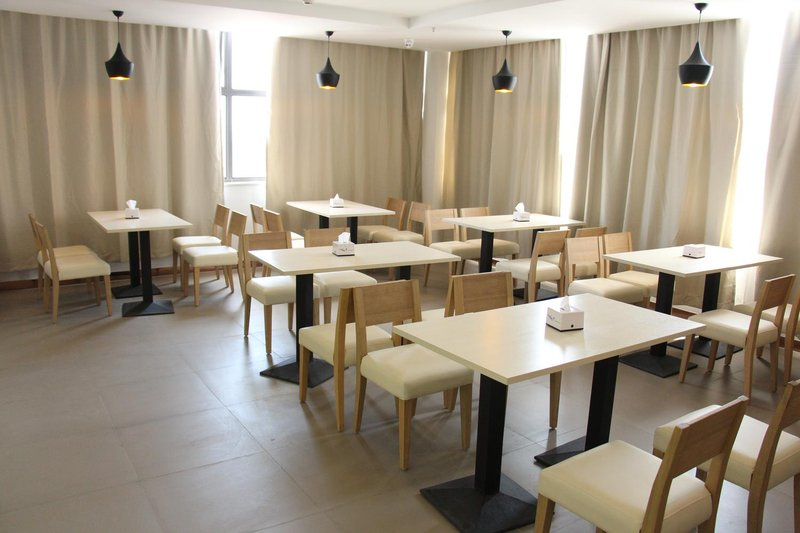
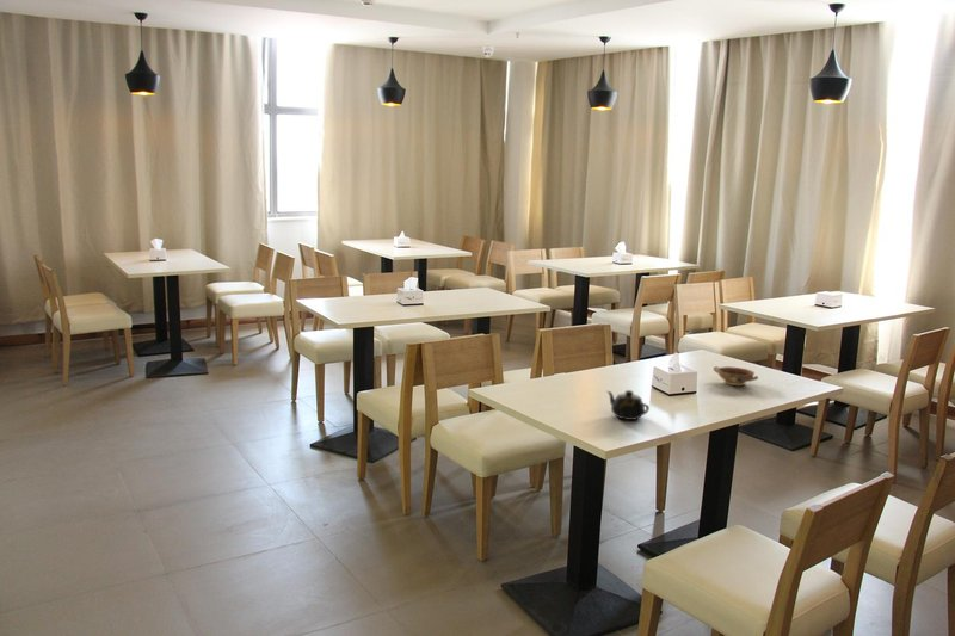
+ bowl [713,365,759,387]
+ teapot [606,389,651,421]
